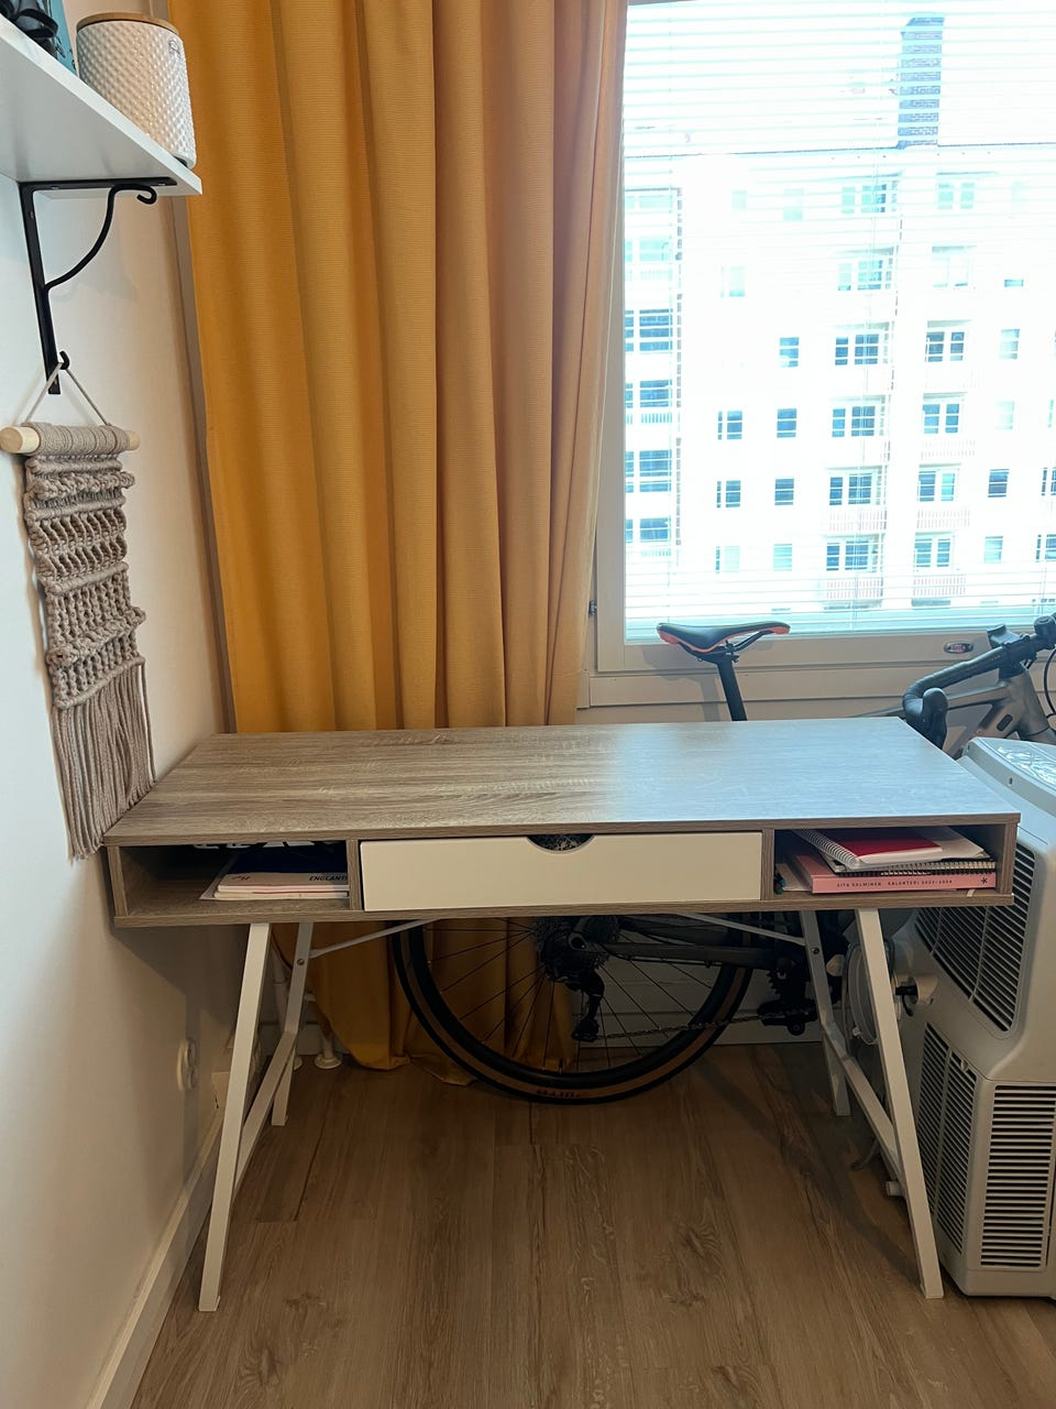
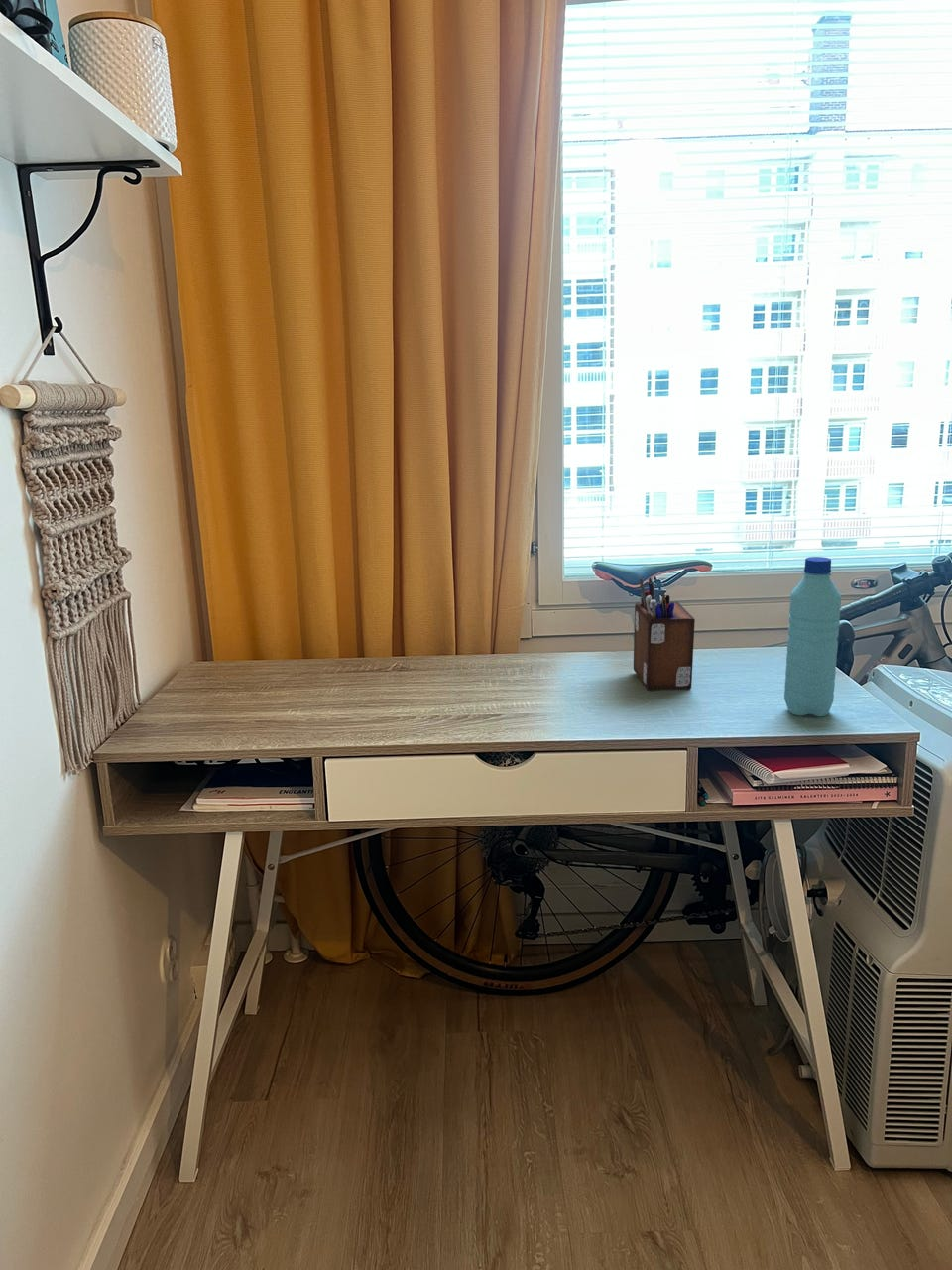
+ desk organizer [633,577,696,691]
+ water bottle [783,556,842,717]
